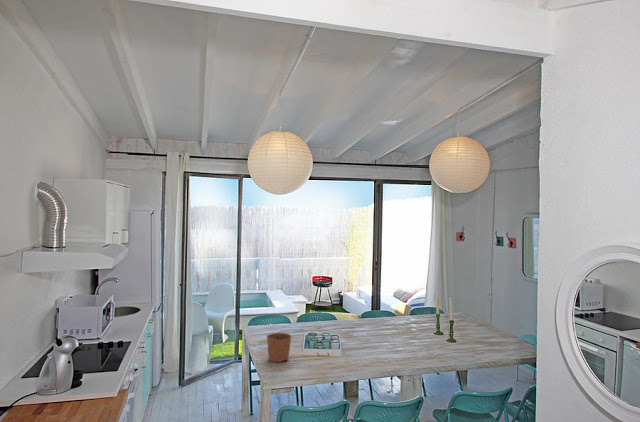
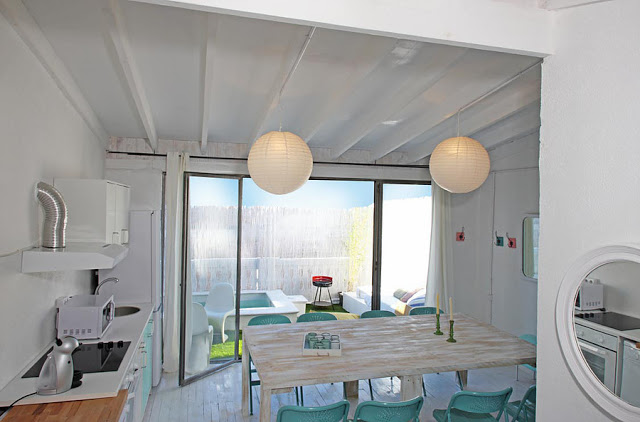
- plant pot [266,325,292,363]
